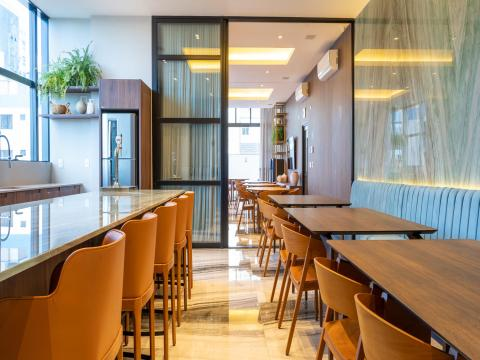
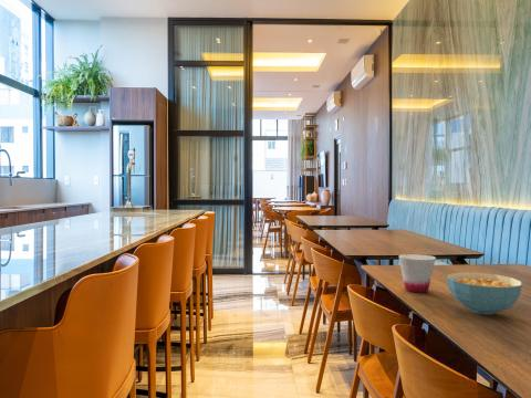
+ cereal bowl [446,271,523,316]
+ cup [397,253,436,293]
